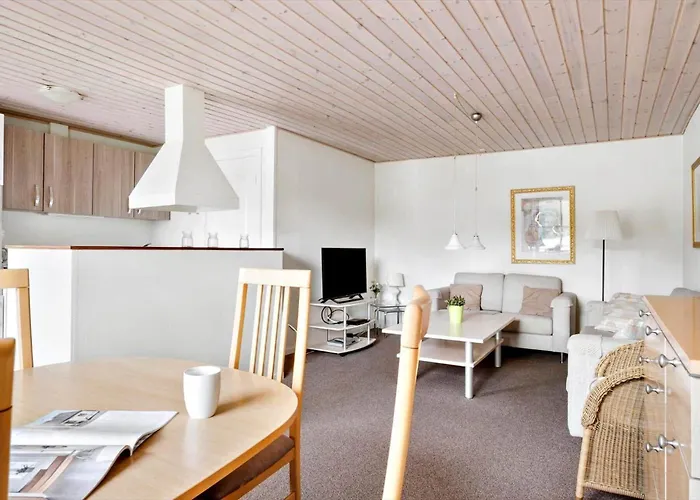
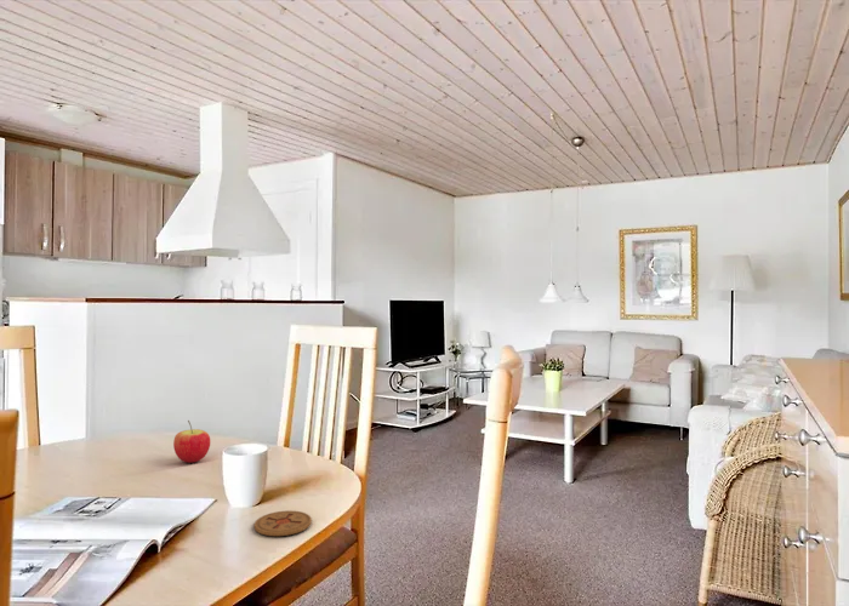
+ apple [172,419,211,464]
+ coaster [253,509,313,537]
